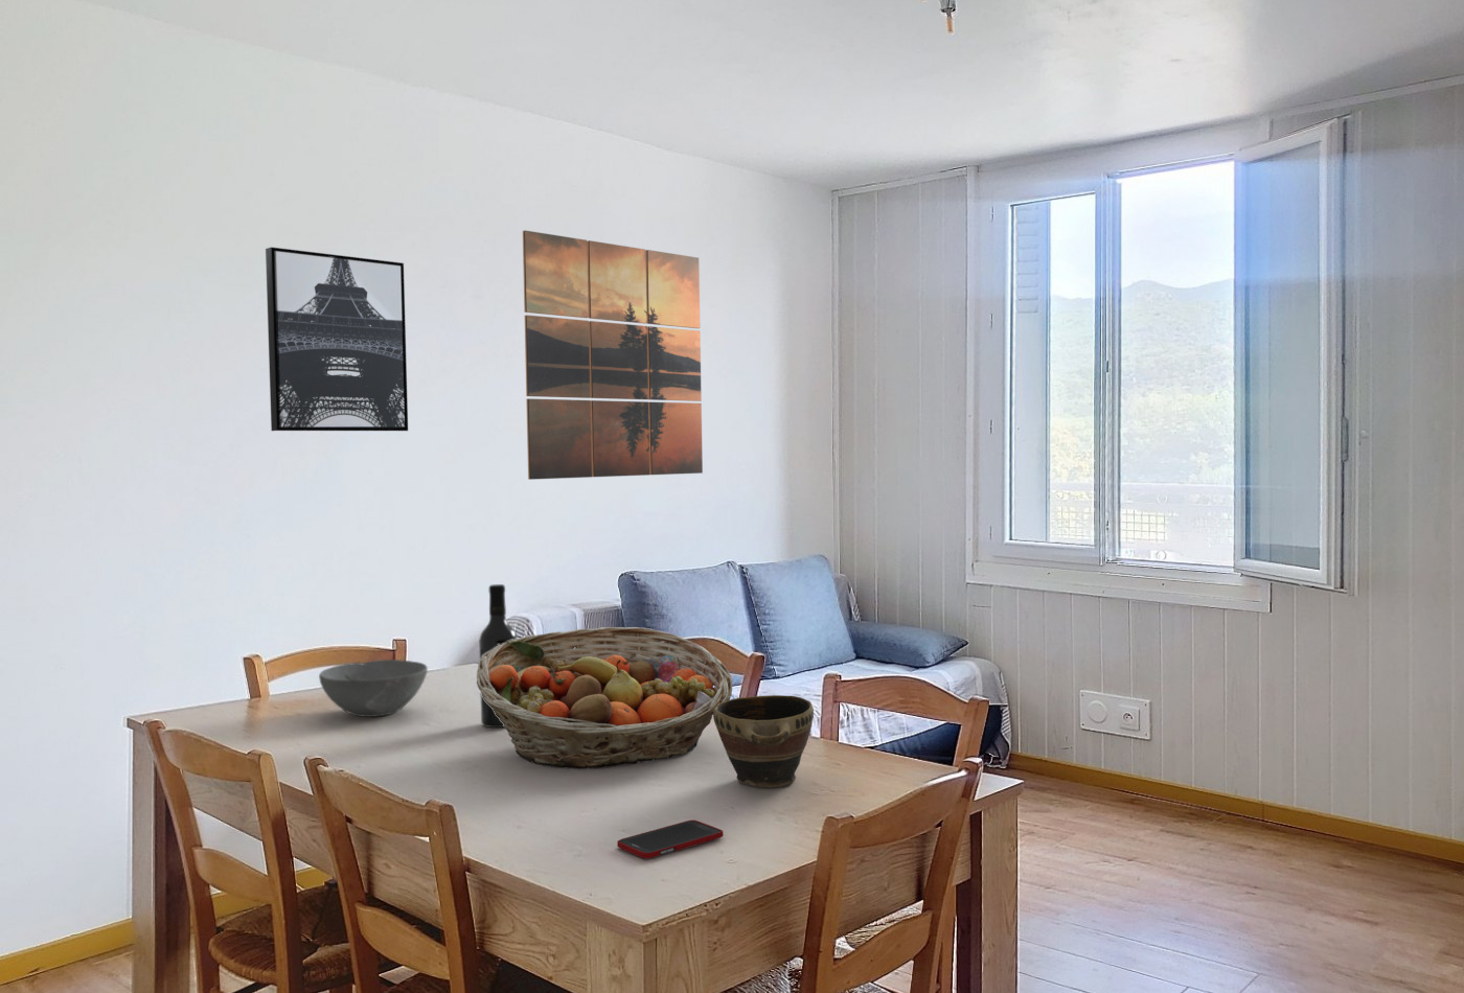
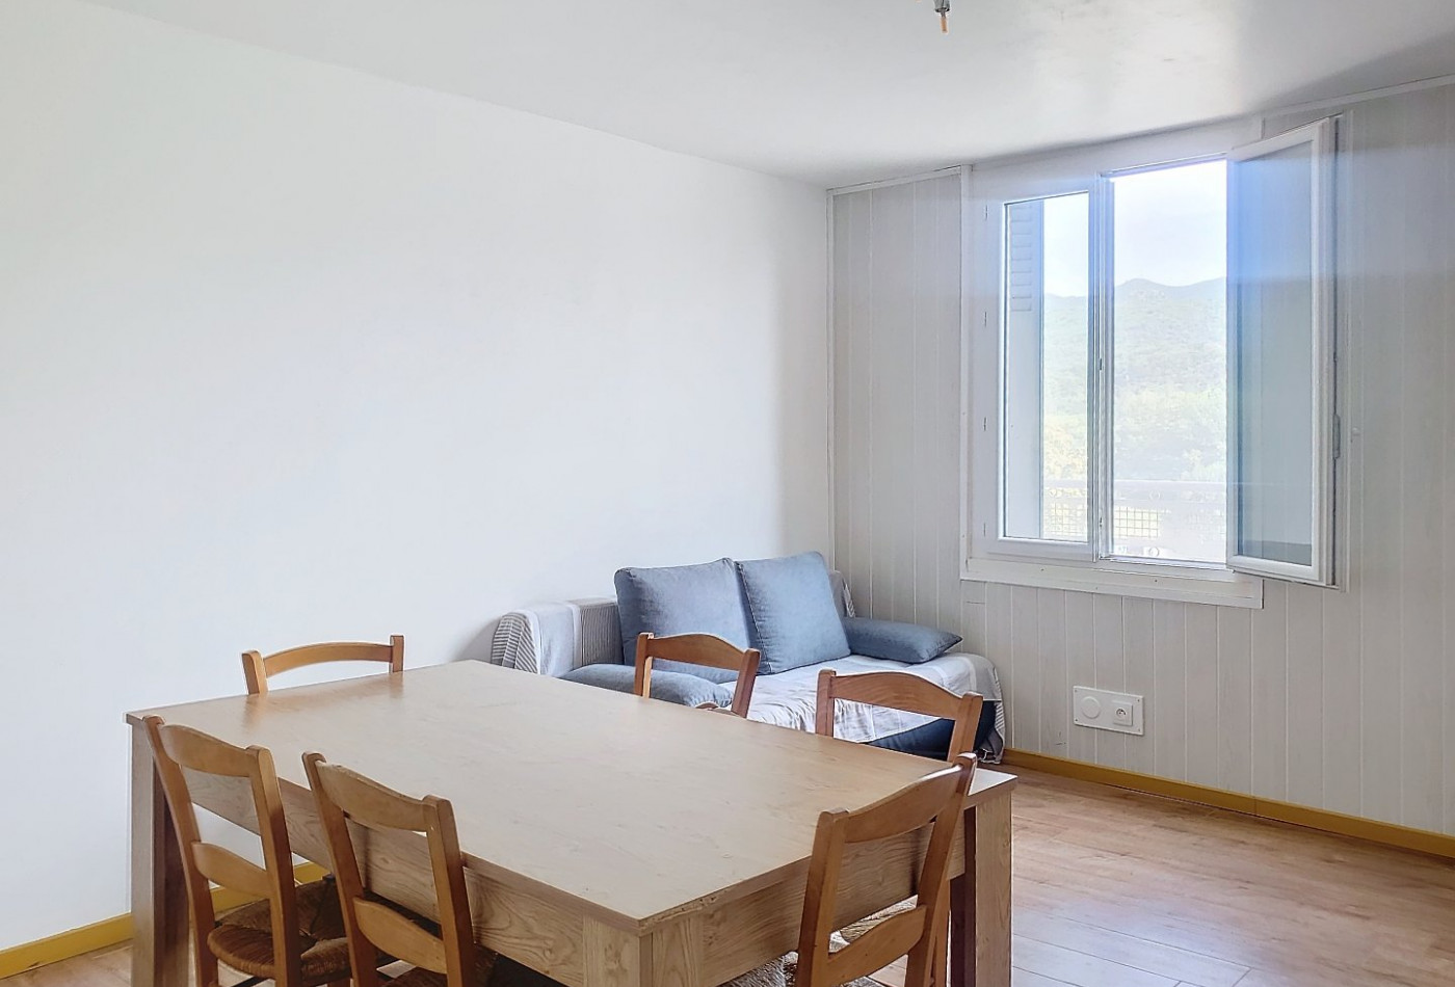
- bowl [713,694,815,788]
- wine bottle [478,583,519,728]
- fruit basket [475,626,733,770]
- wall art [265,246,409,432]
- wall art [522,229,704,481]
- bowl [318,658,429,718]
- cell phone [616,819,725,860]
